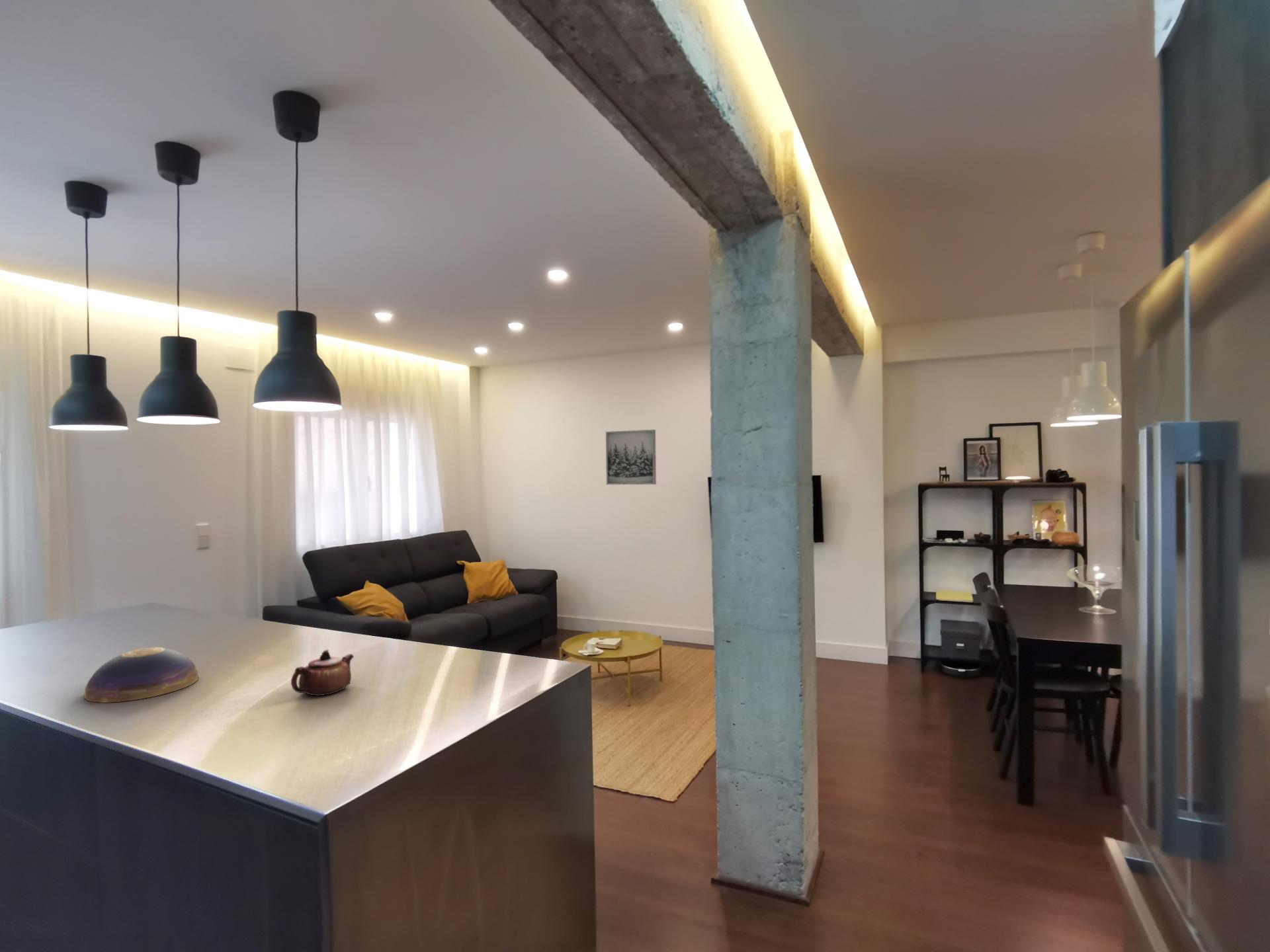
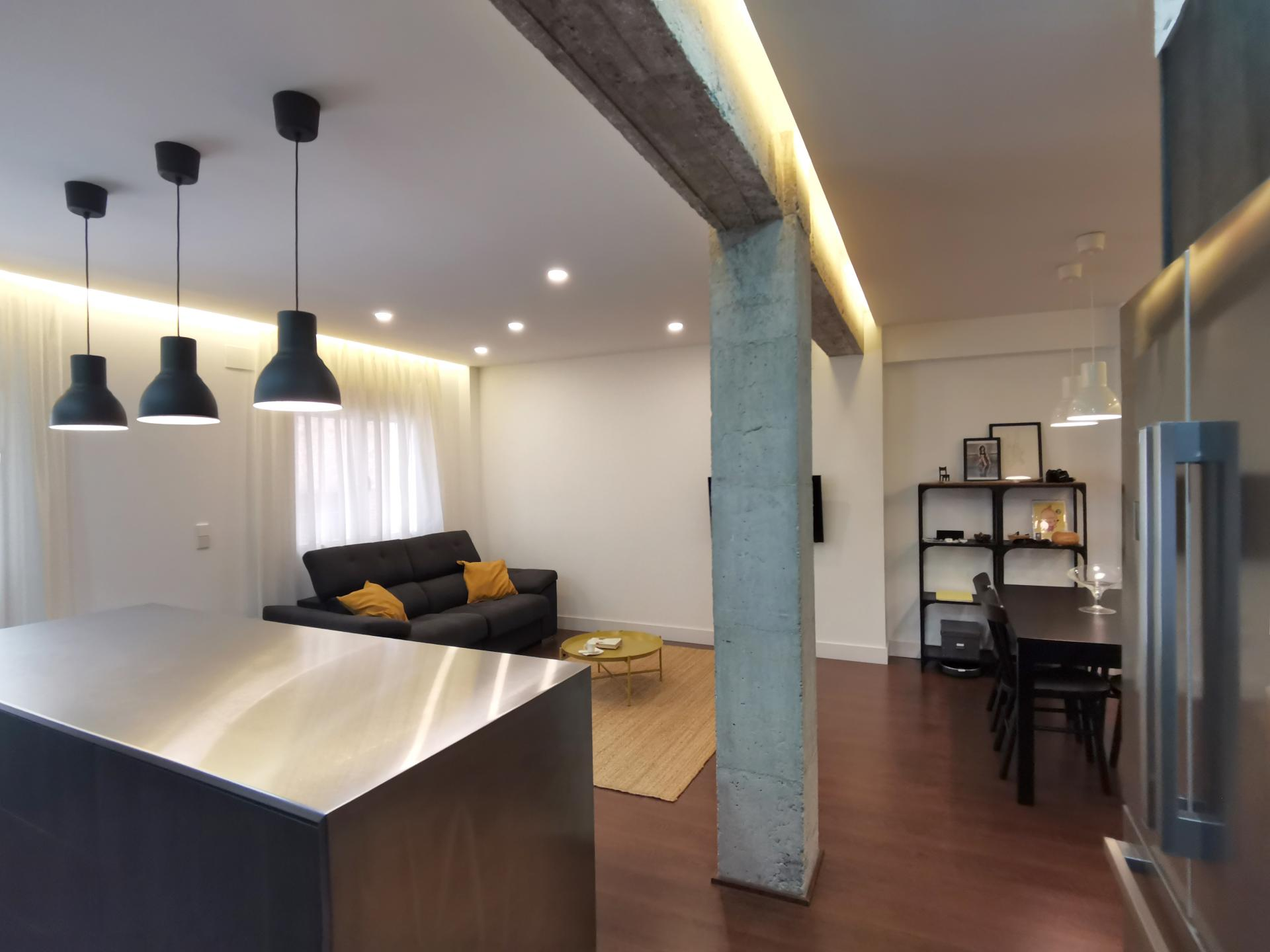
- decorative bowl [83,647,199,703]
- wall art [605,429,657,485]
- teapot [290,649,355,697]
